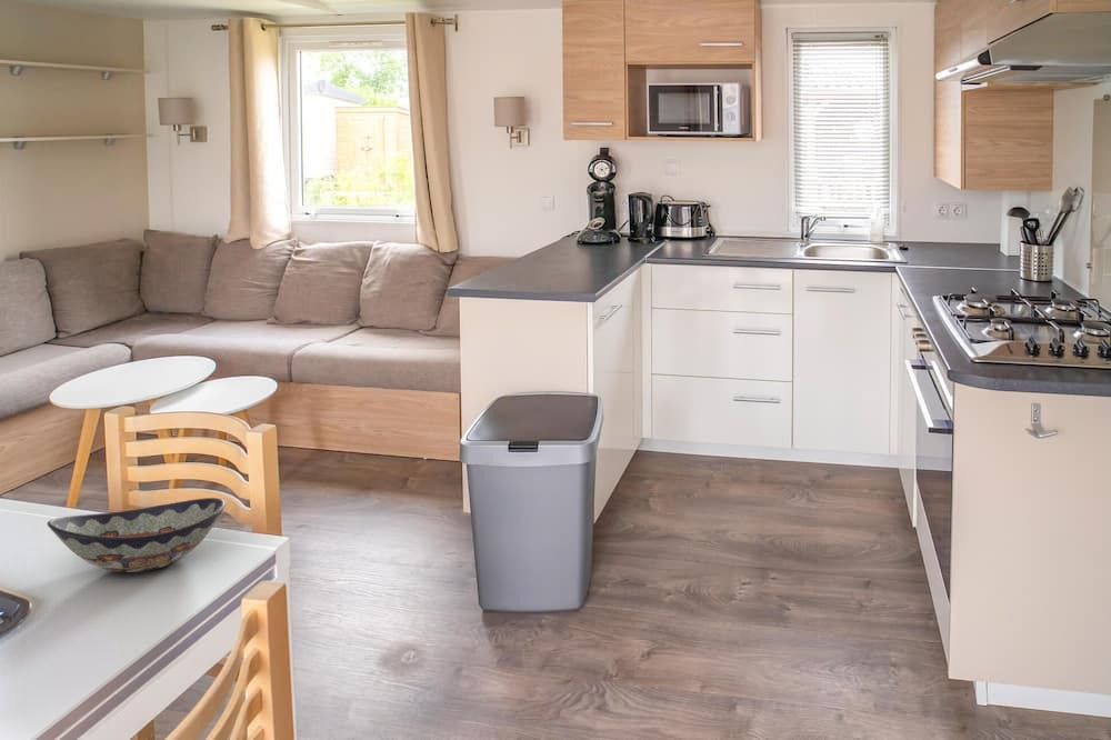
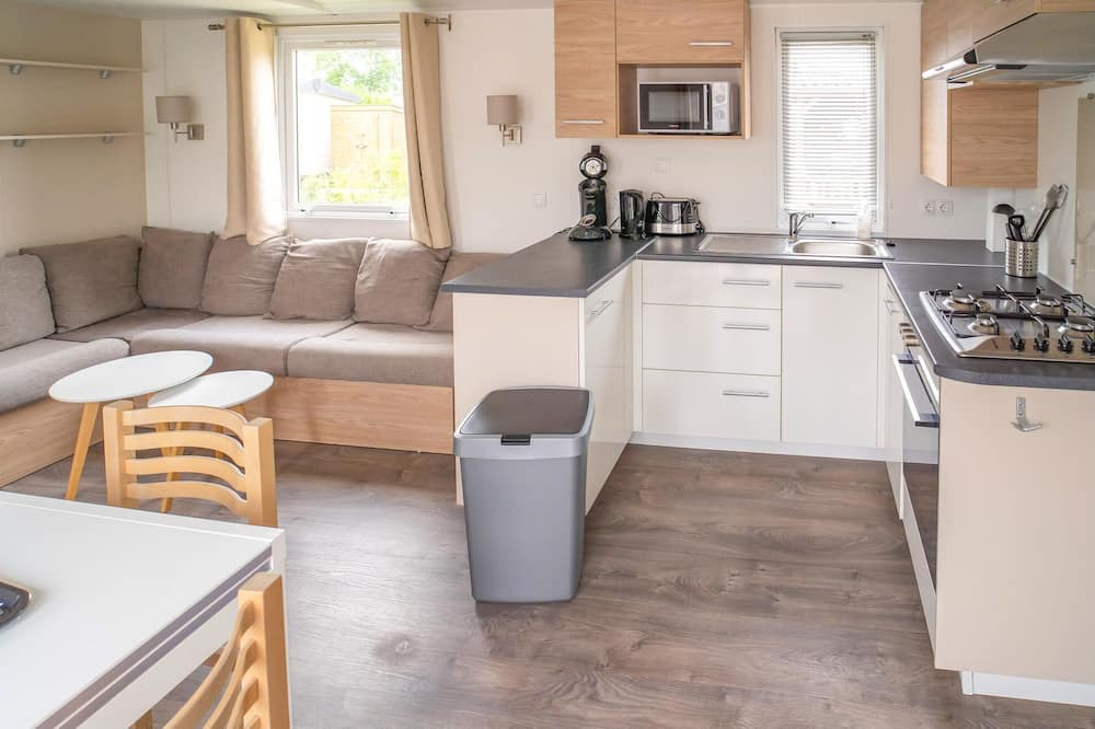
- decorative bowl [46,497,227,573]
